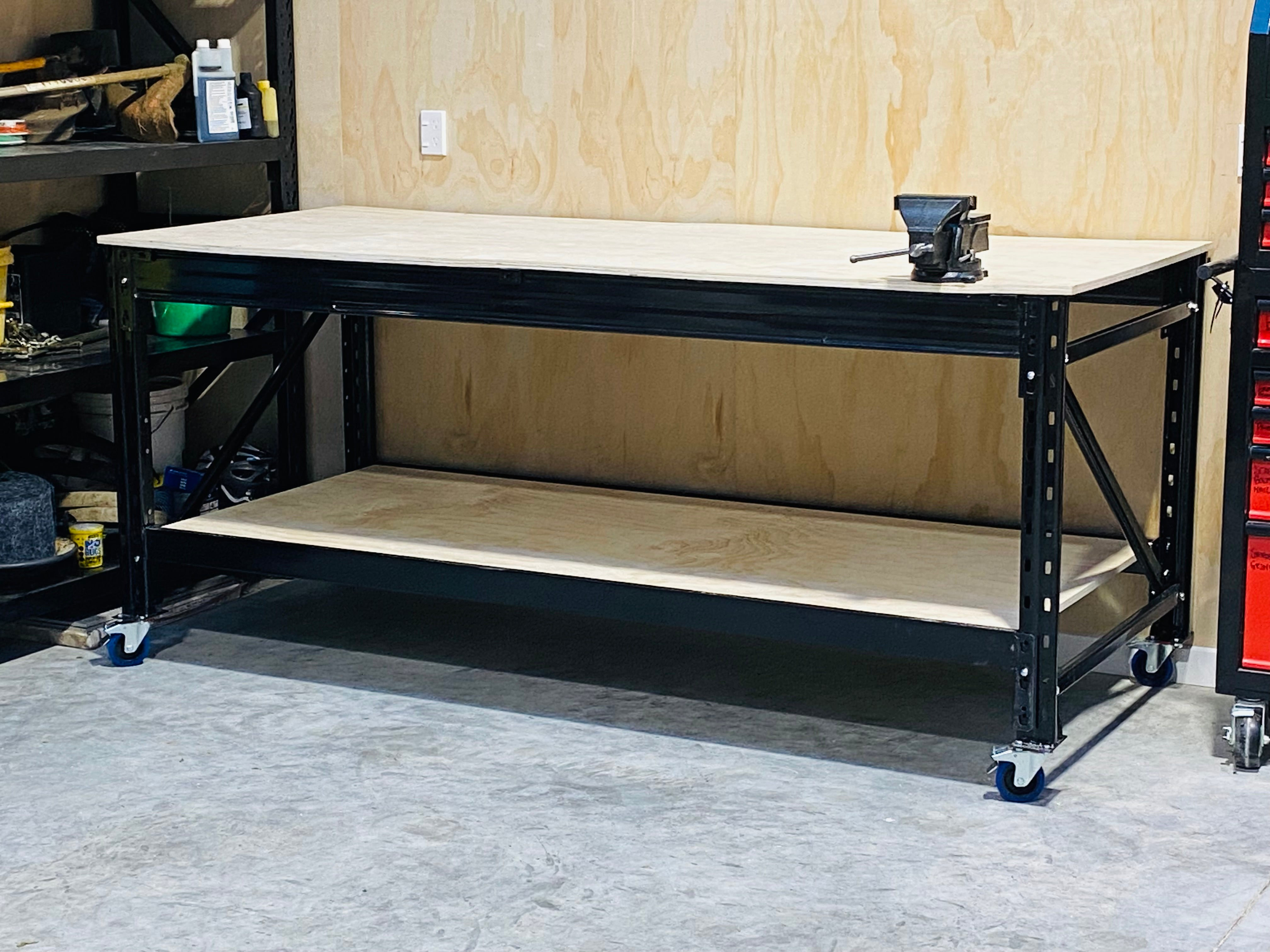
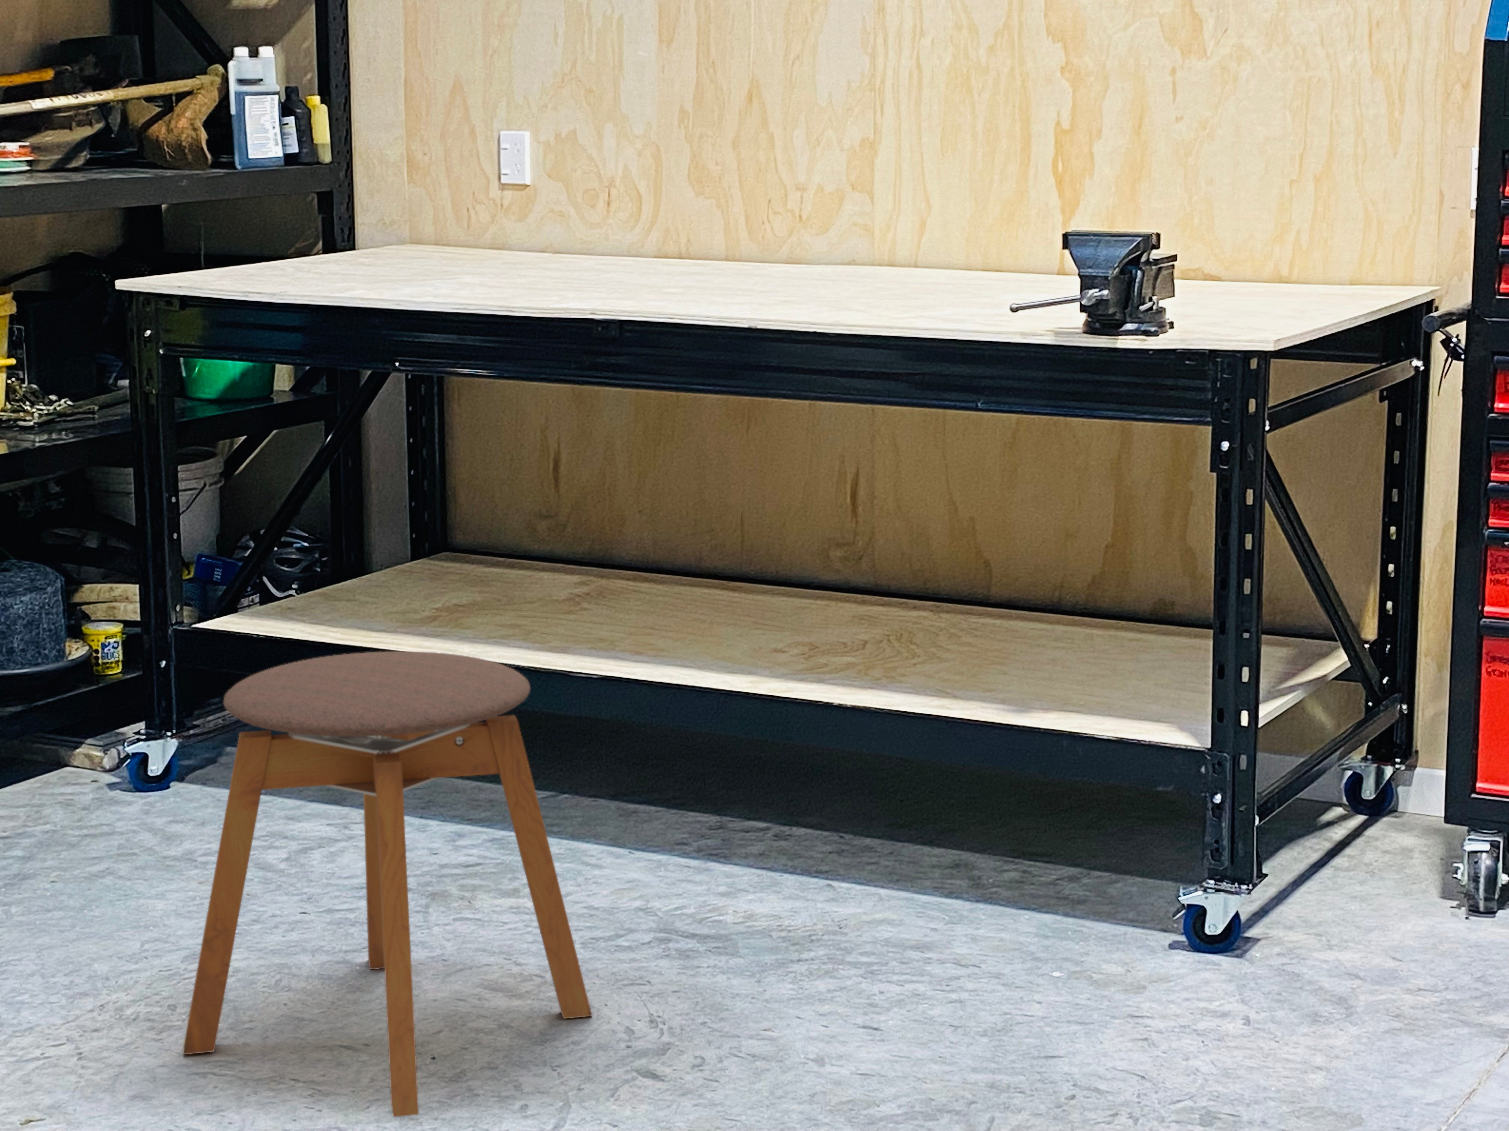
+ stool [183,651,593,1118]
